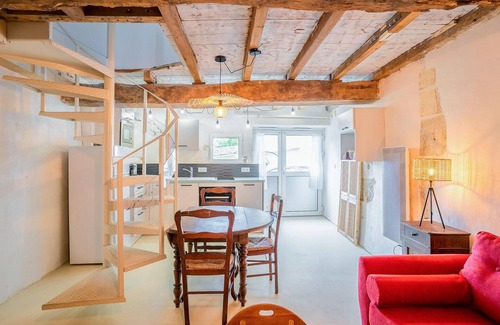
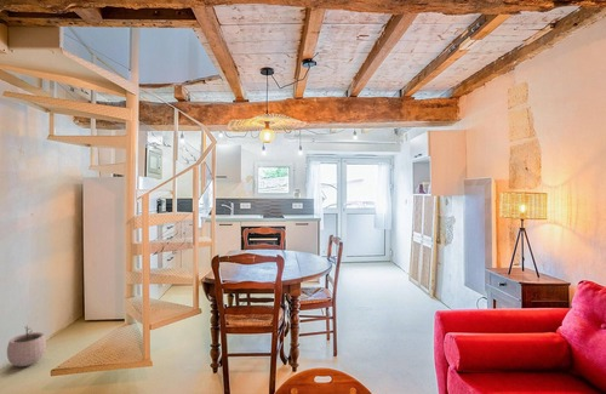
+ plant pot [6,325,47,367]
